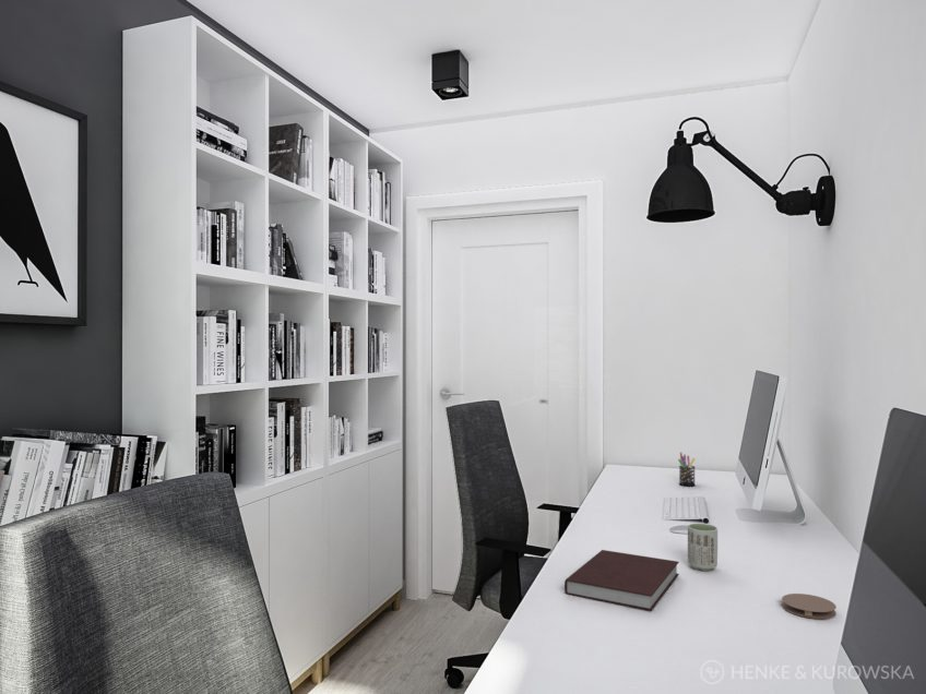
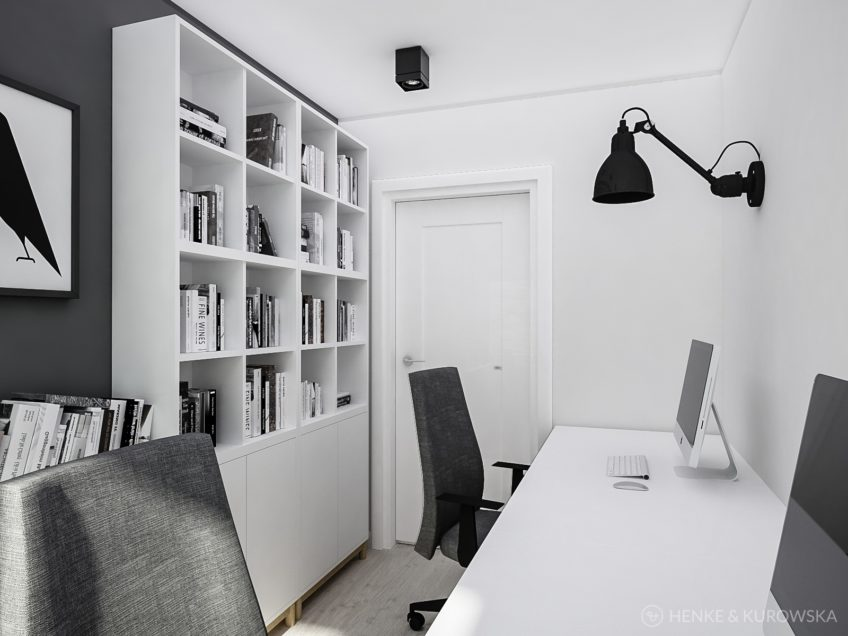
- cup [687,523,719,572]
- coaster [781,593,838,620]
- pen holder [677,452,697,487]
- notebook [563,549,680,611]
